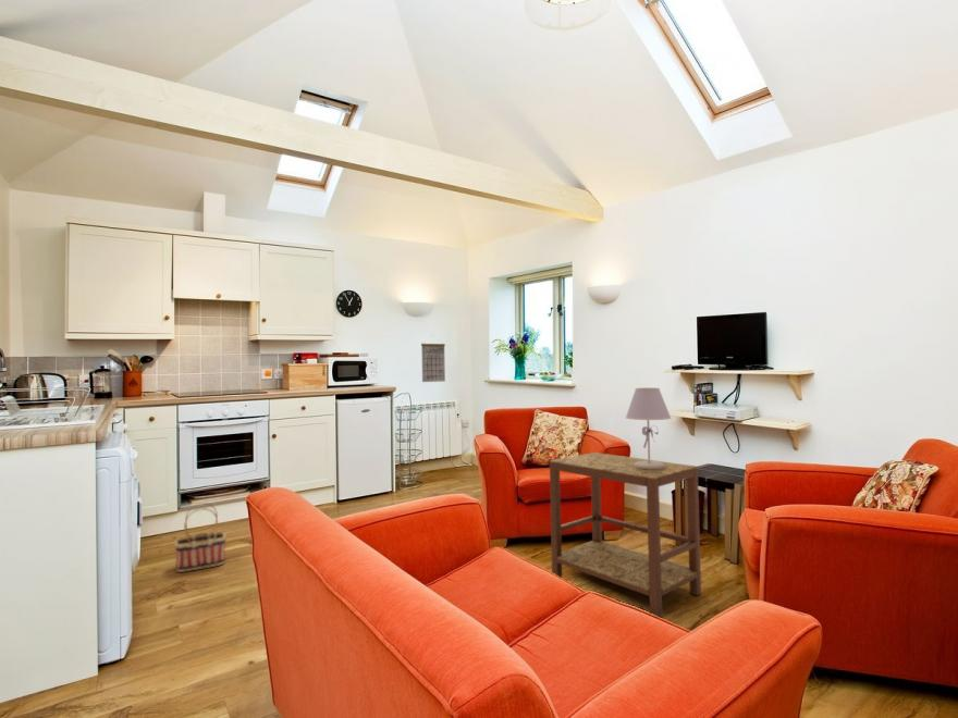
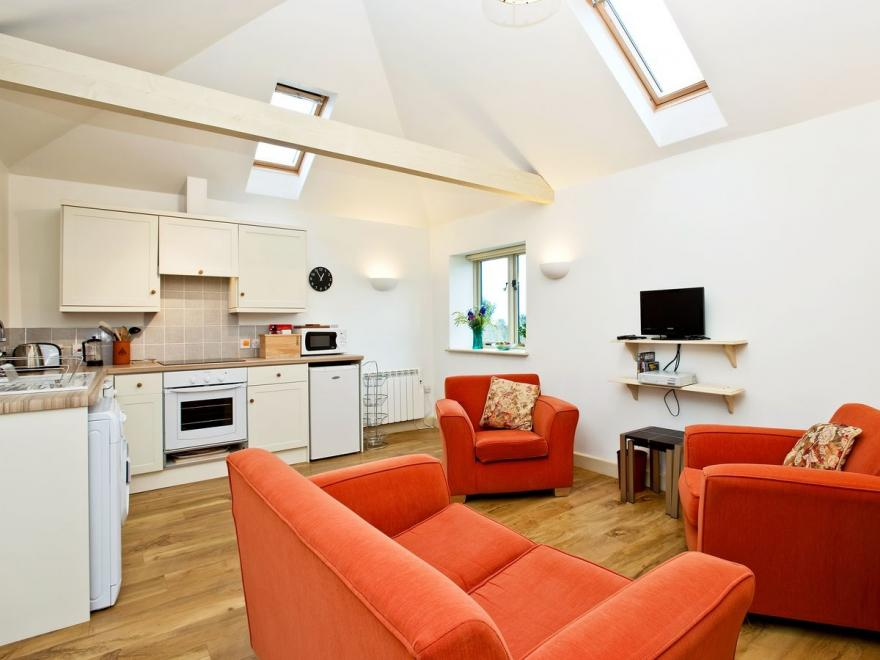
- table lamp [625,387,673,470]
- basket [173,502,228,573]
- calendar [420,334,446,383]
- side table [548,451,702,618]
